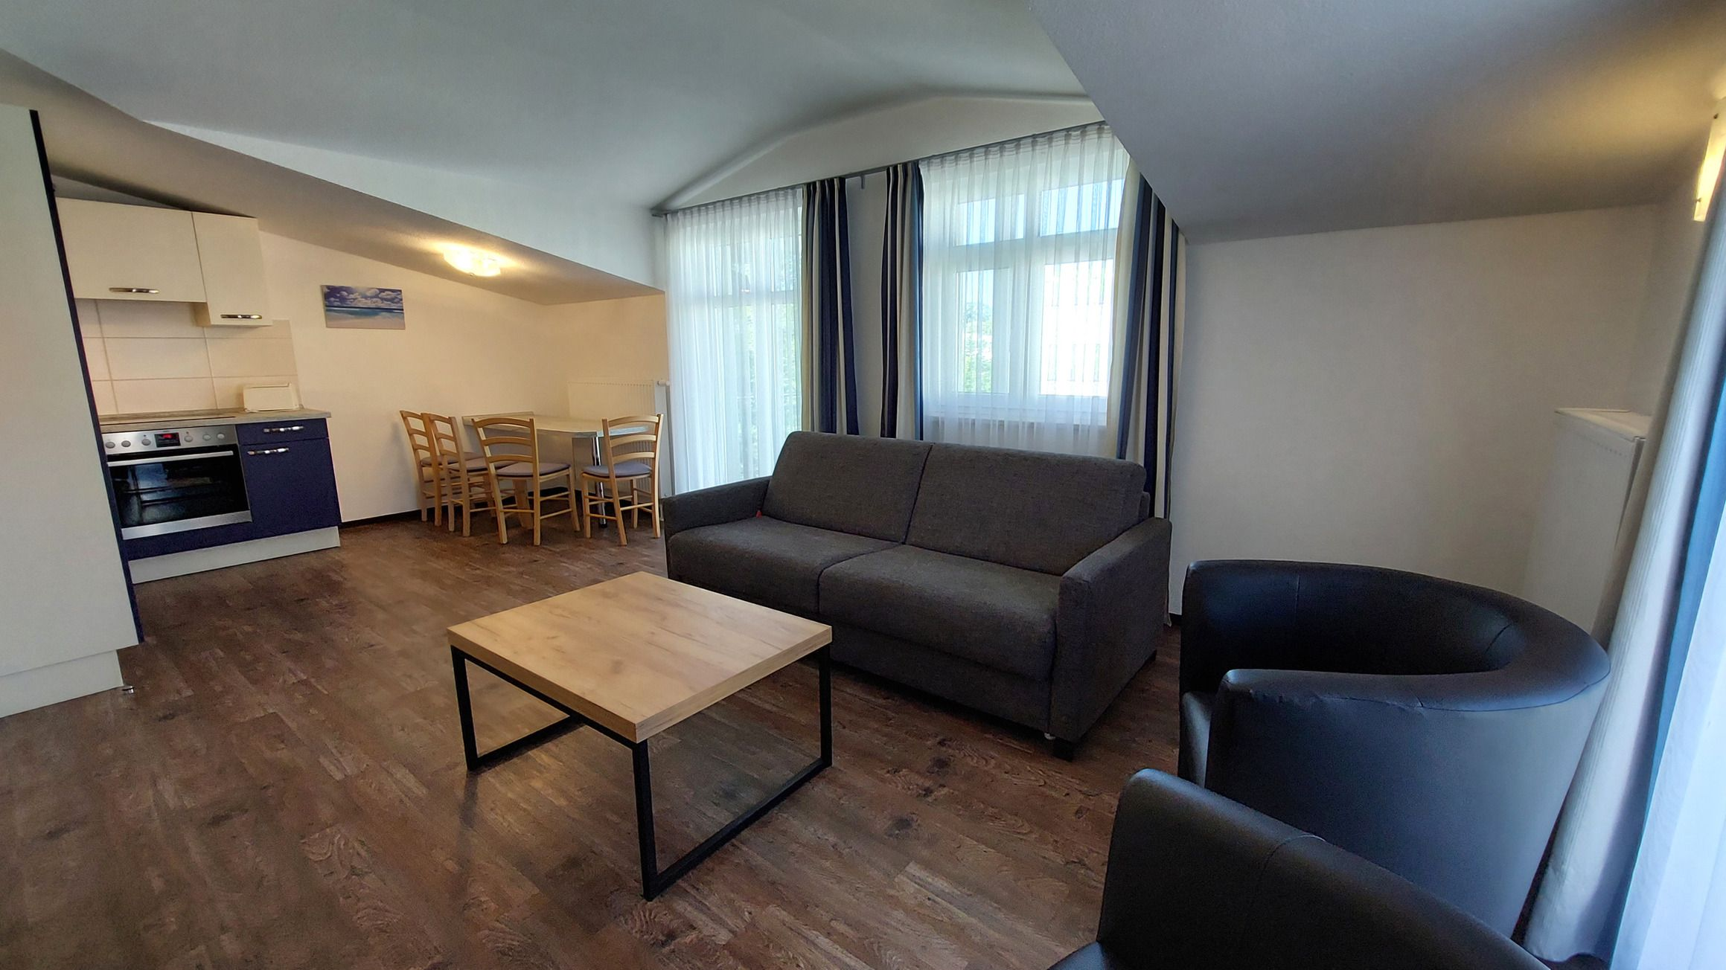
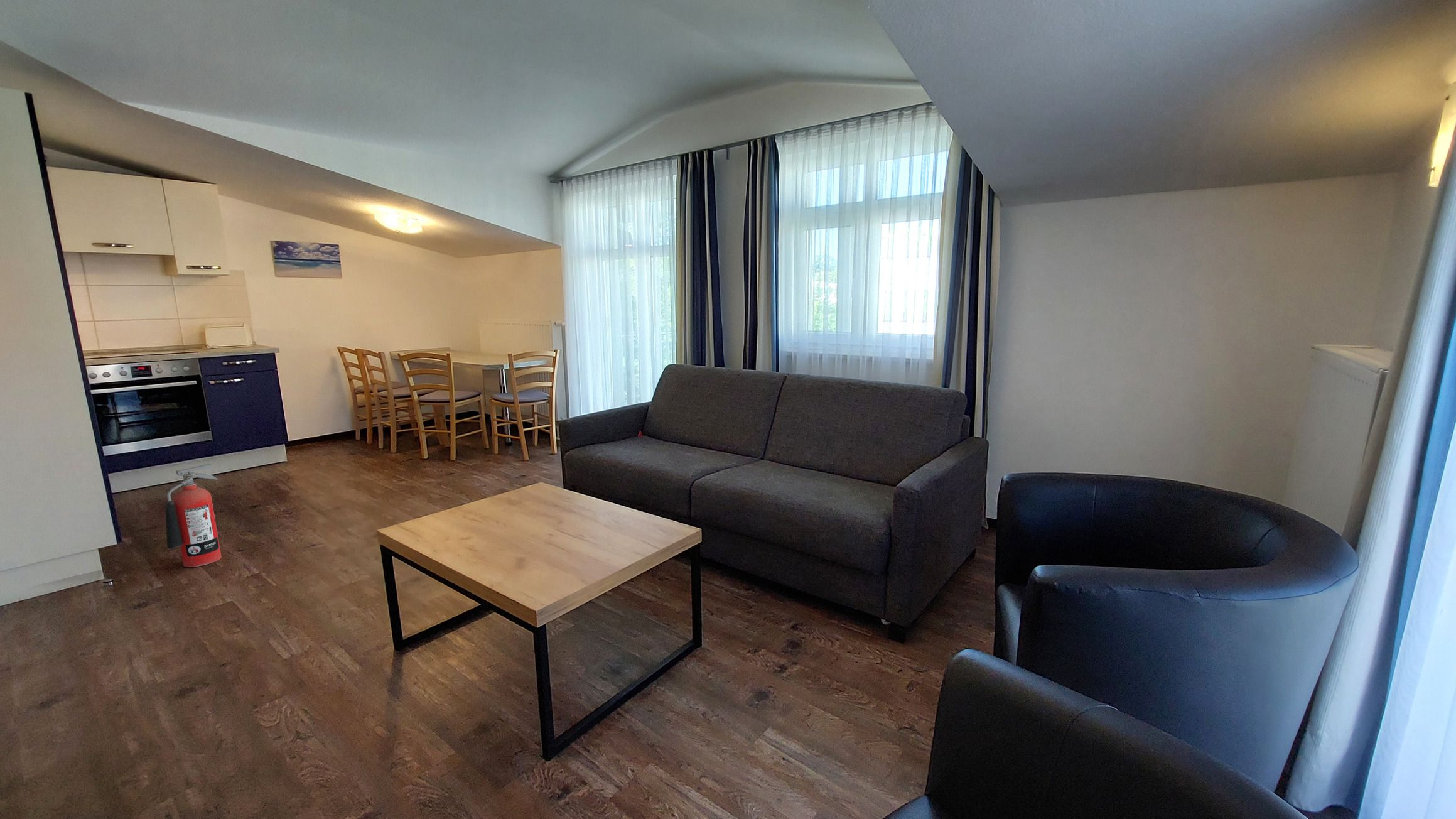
+ fire extinguisher [164,463,222,568]
